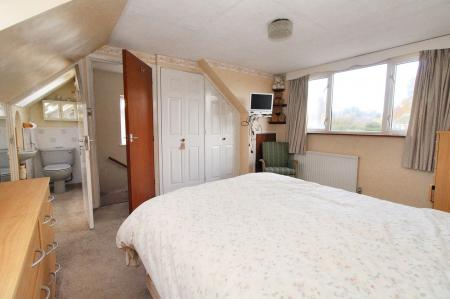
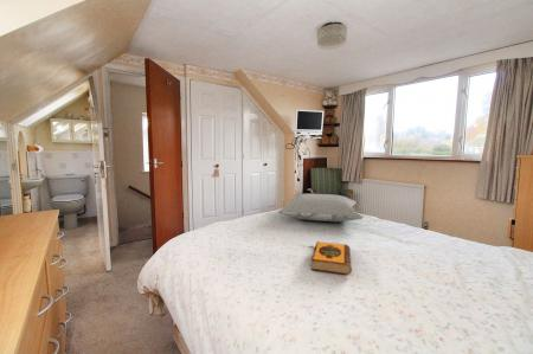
+ hardback book [310,240,353,276]
+ pillow [277,193,364,223]
